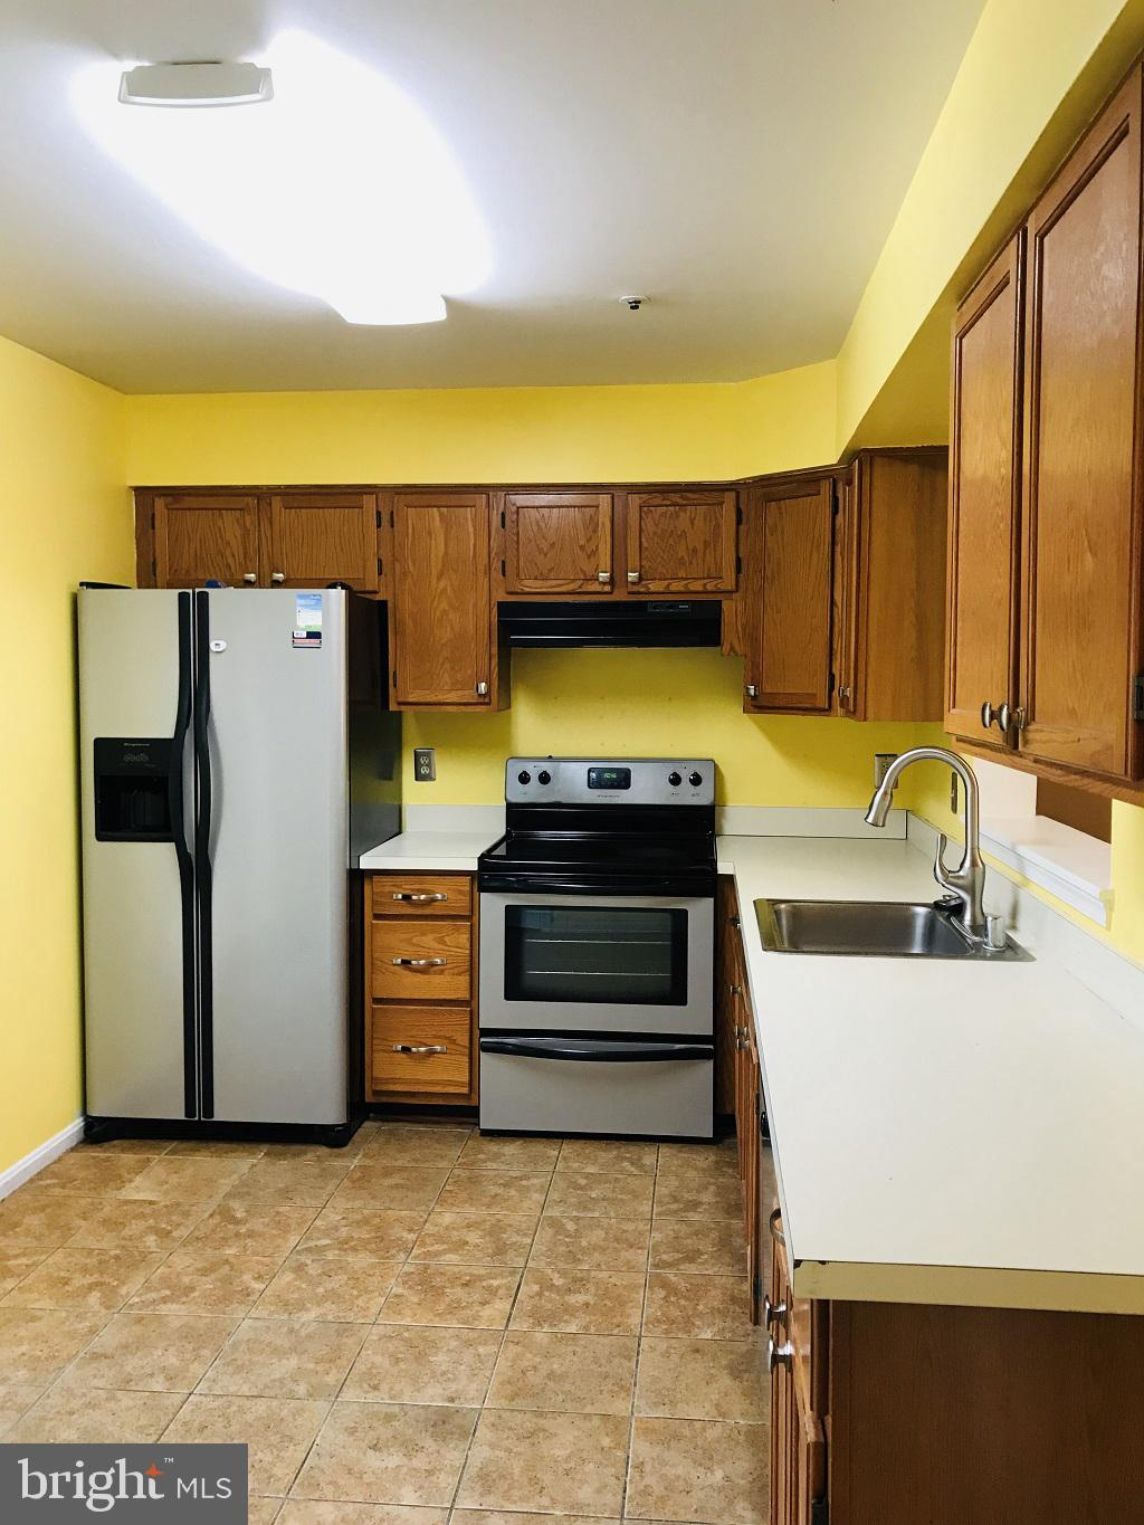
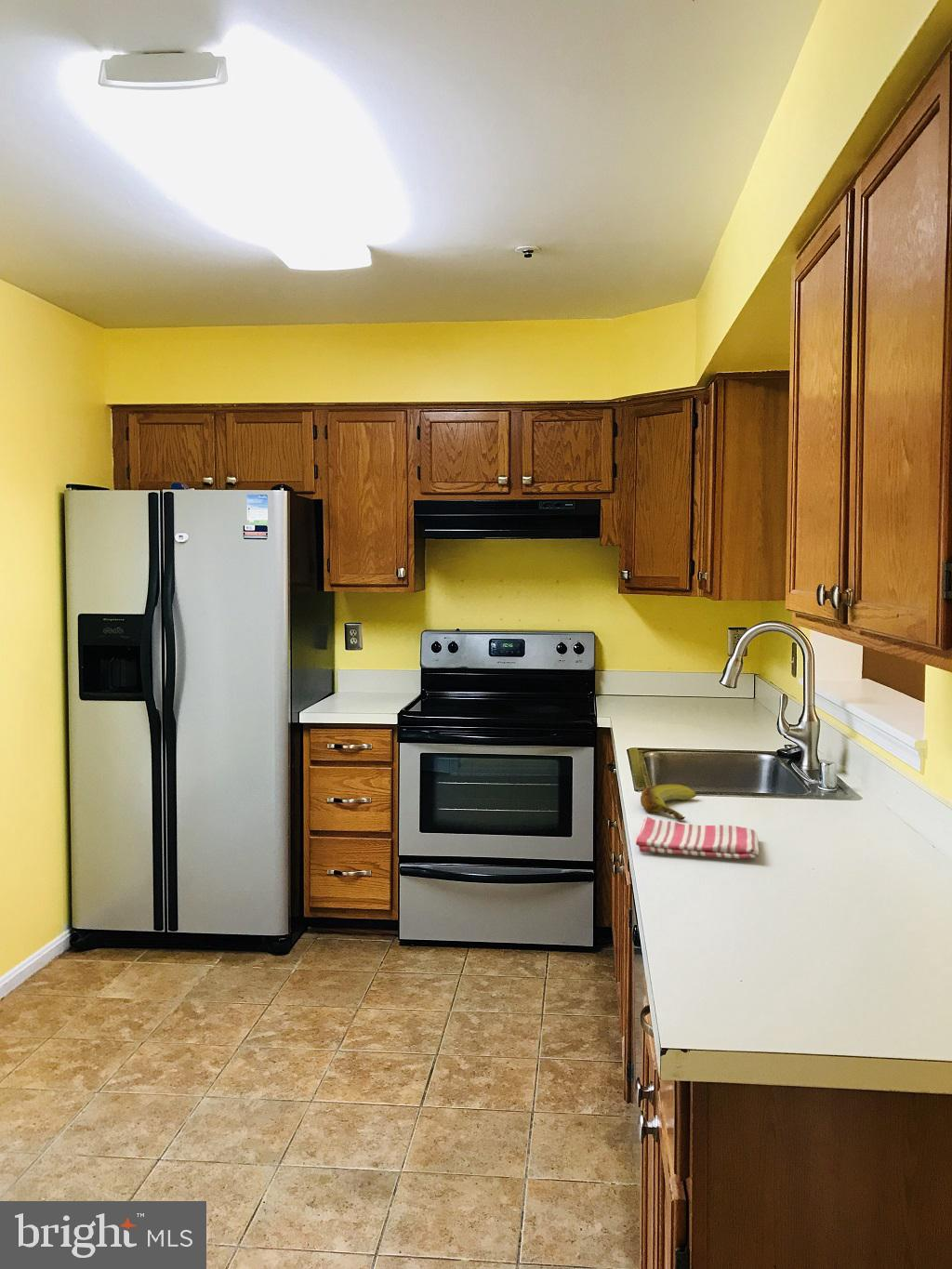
+ banana [640,783,697,821]
+ dish towel [635,815,760,859]
